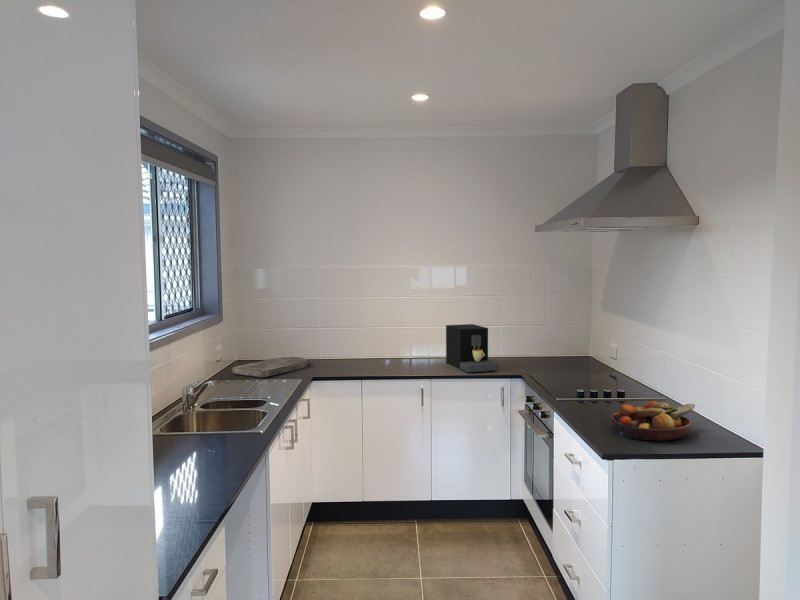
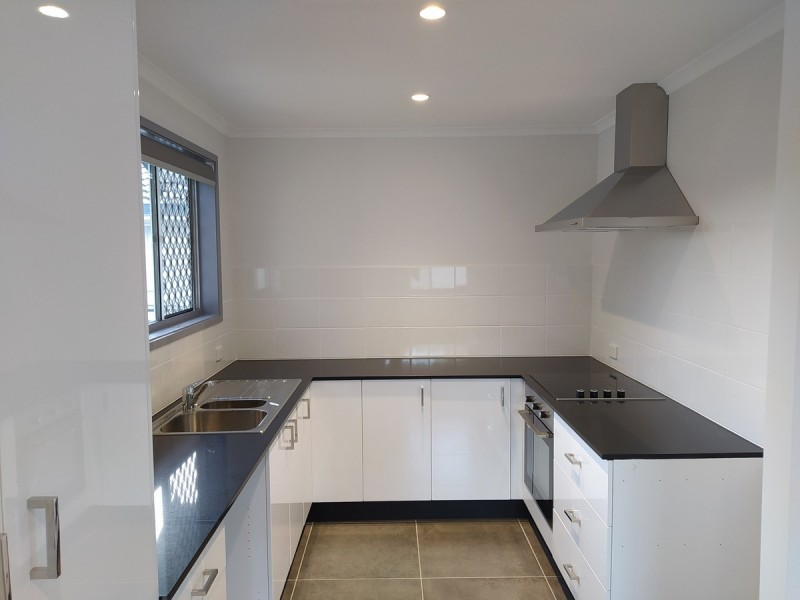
- fruit bowl [610,400,696,442]
- coffee maker [445,323,498,373]
- cutting board [231,356,308,379]
